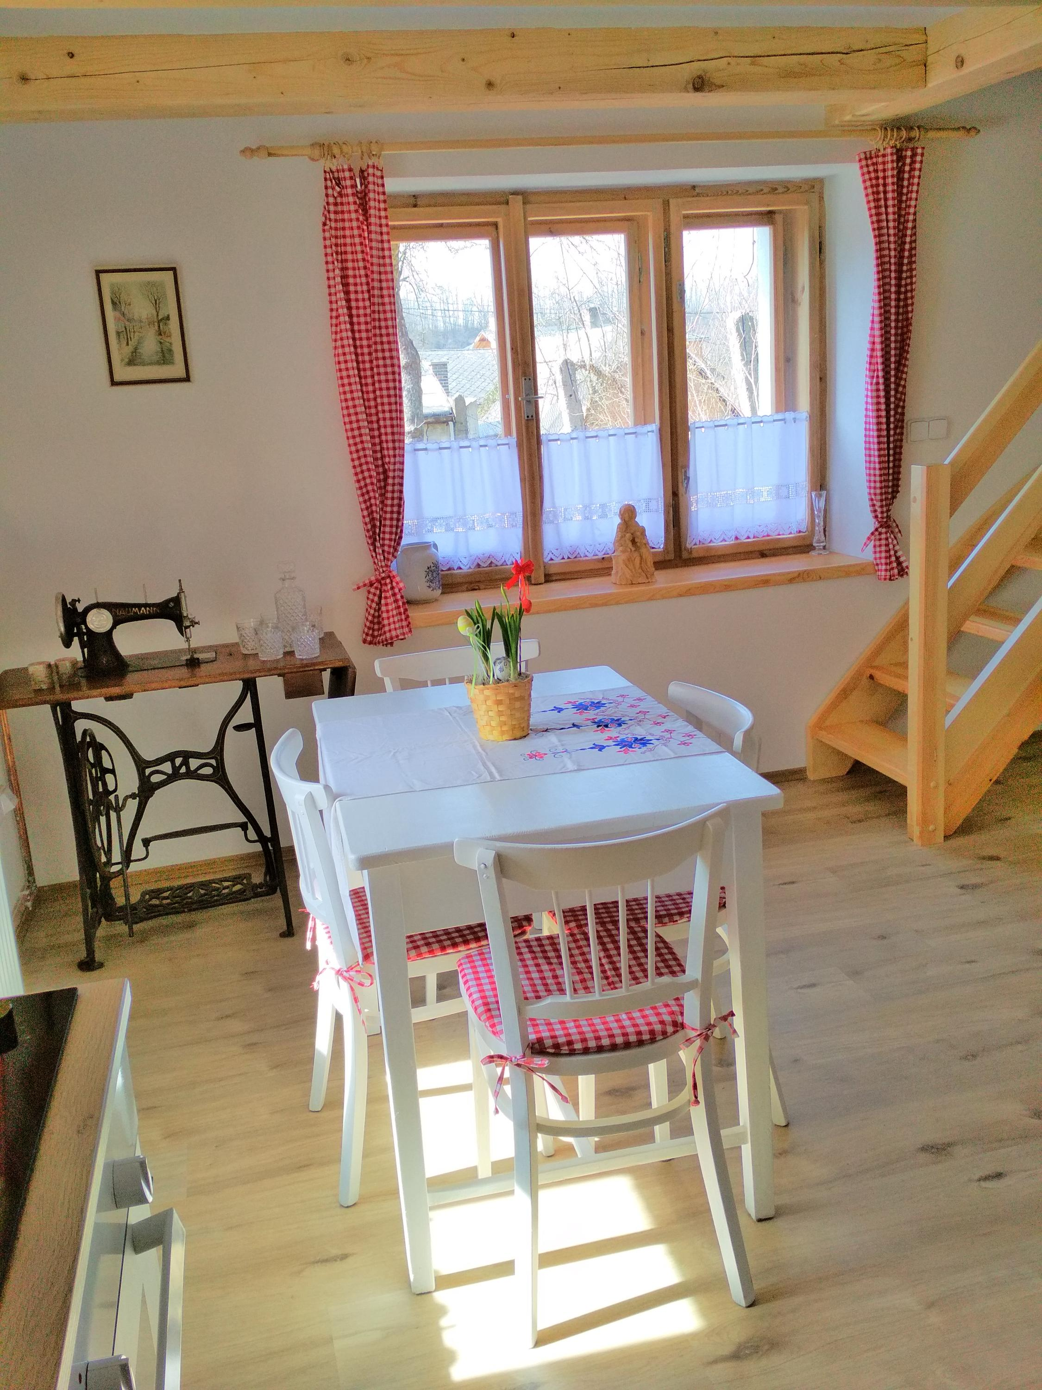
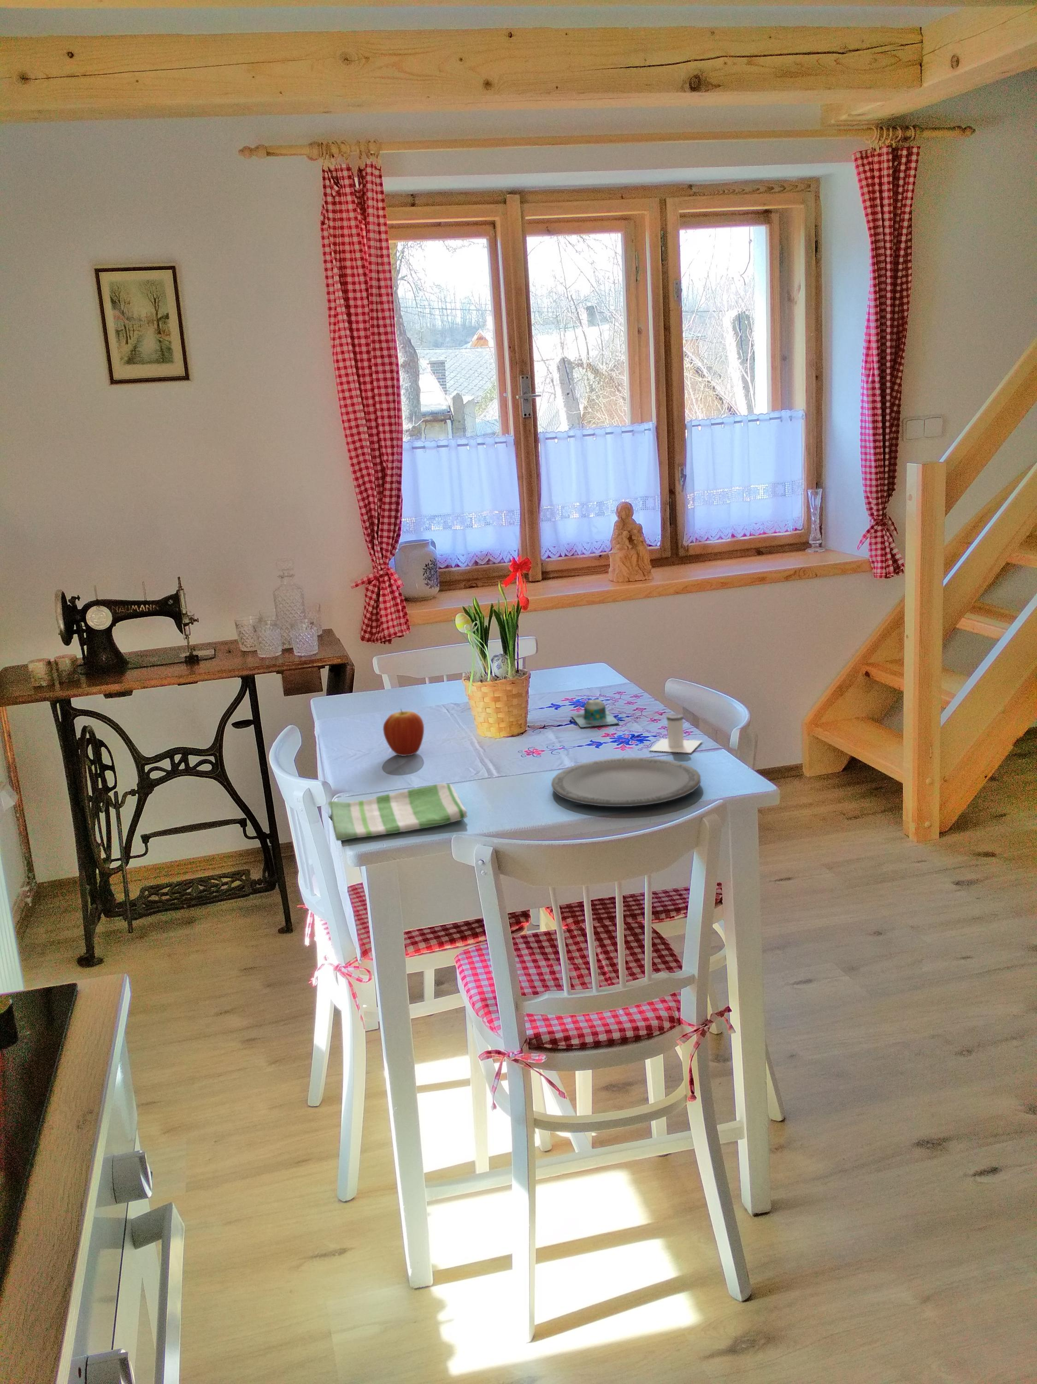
+ mug [570,699,620,728]
+ plate [551,756,701,806]
+ salt shaker [648,713,703,753]
+ fruit [382,708,425,756]
+ dish towel [328,782,467,841]
